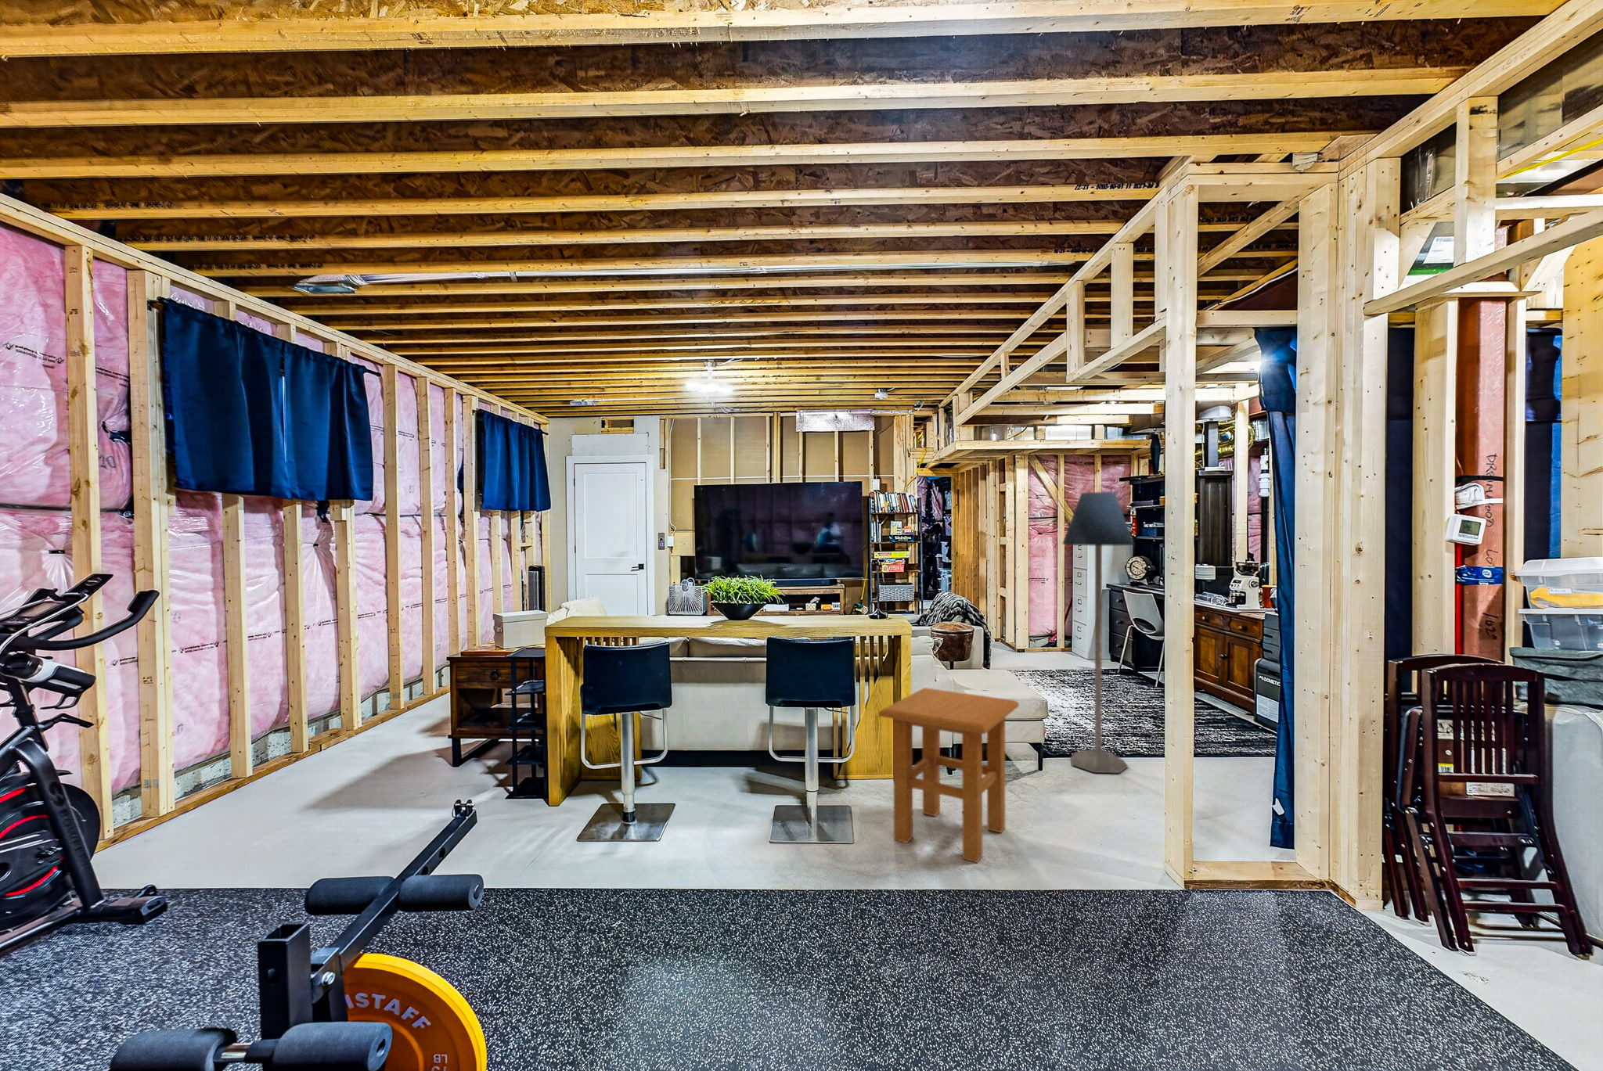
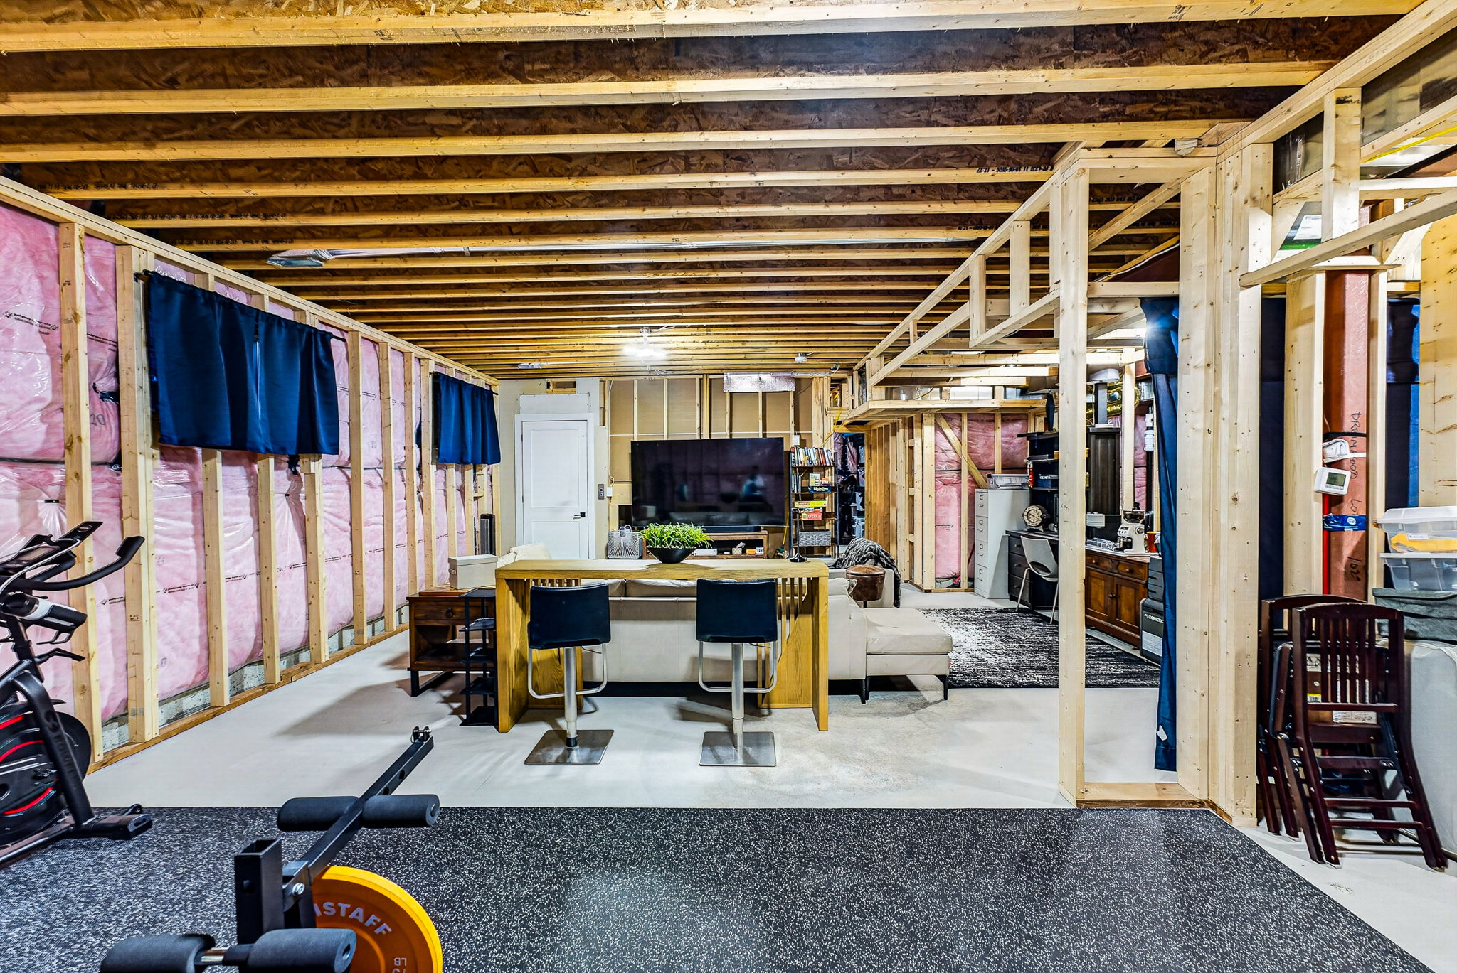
- floor lamp [1061,490,1134,773]
- side table [877,687,1020,864]
